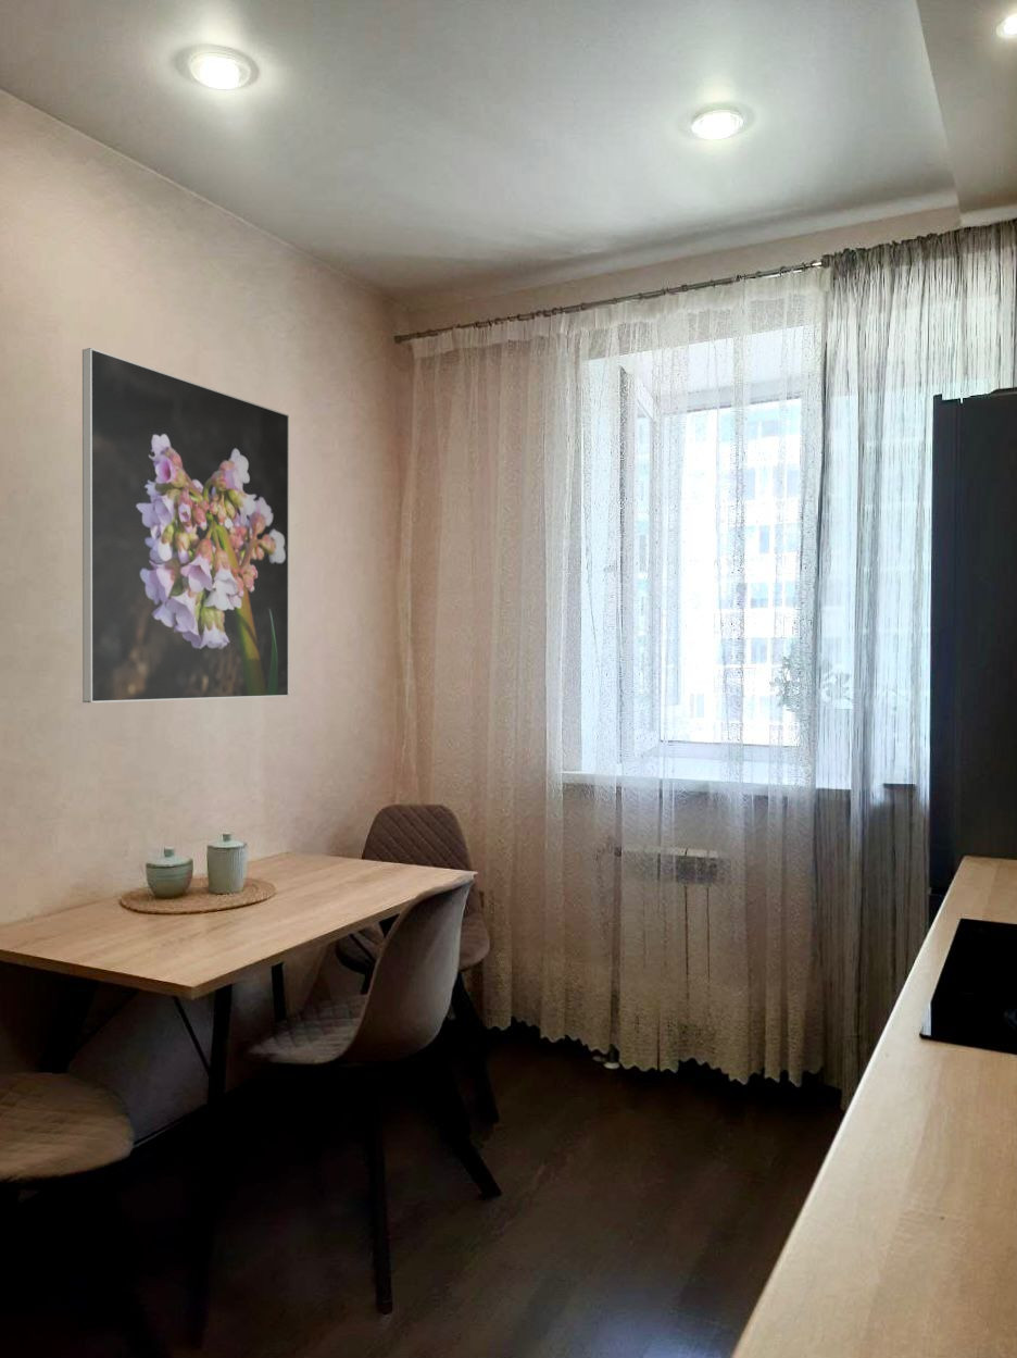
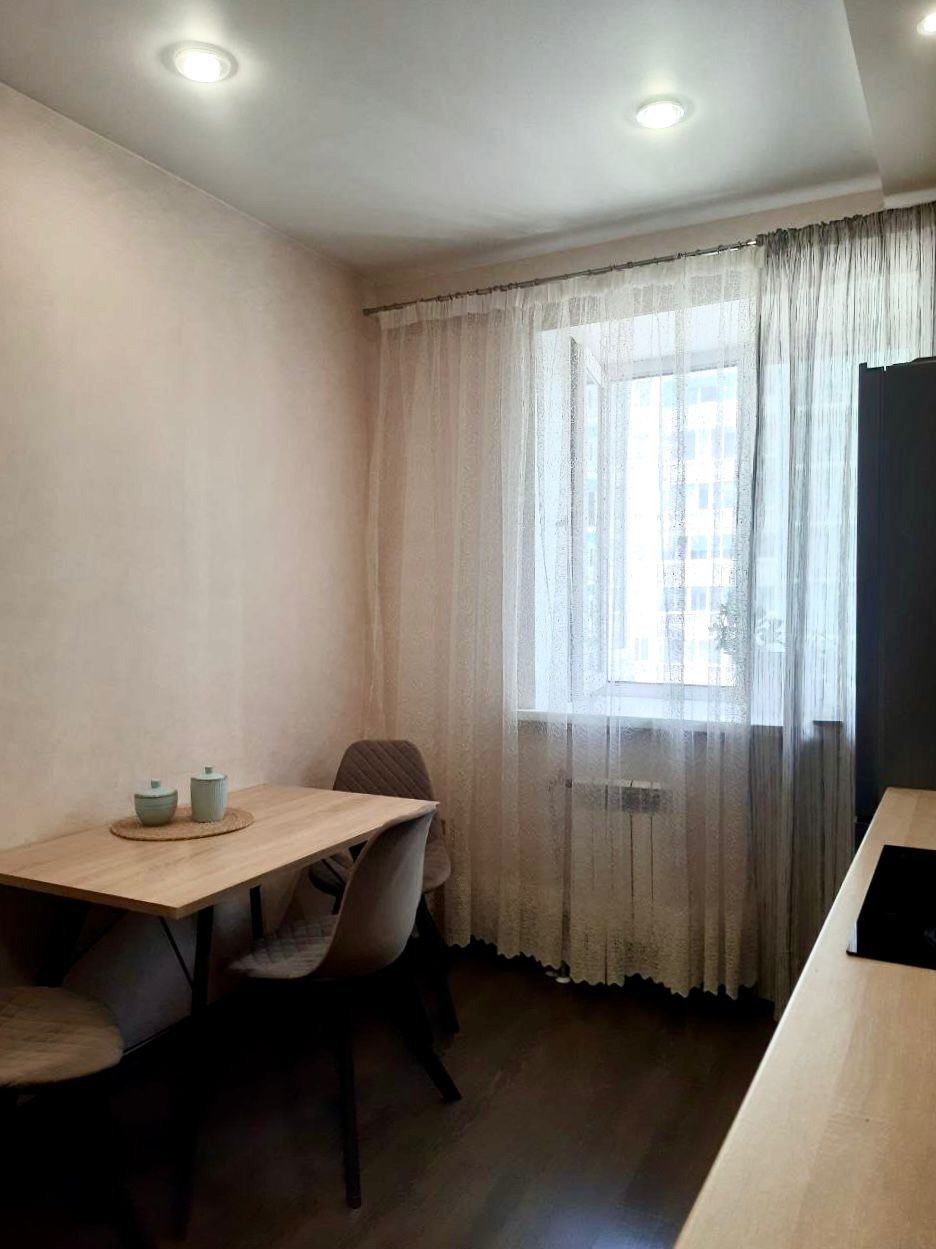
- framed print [81,347,290,703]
